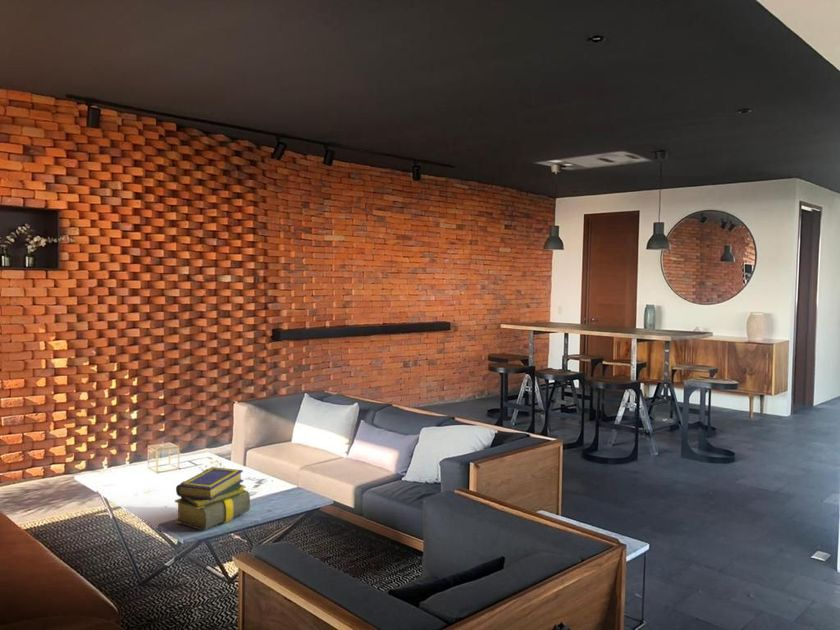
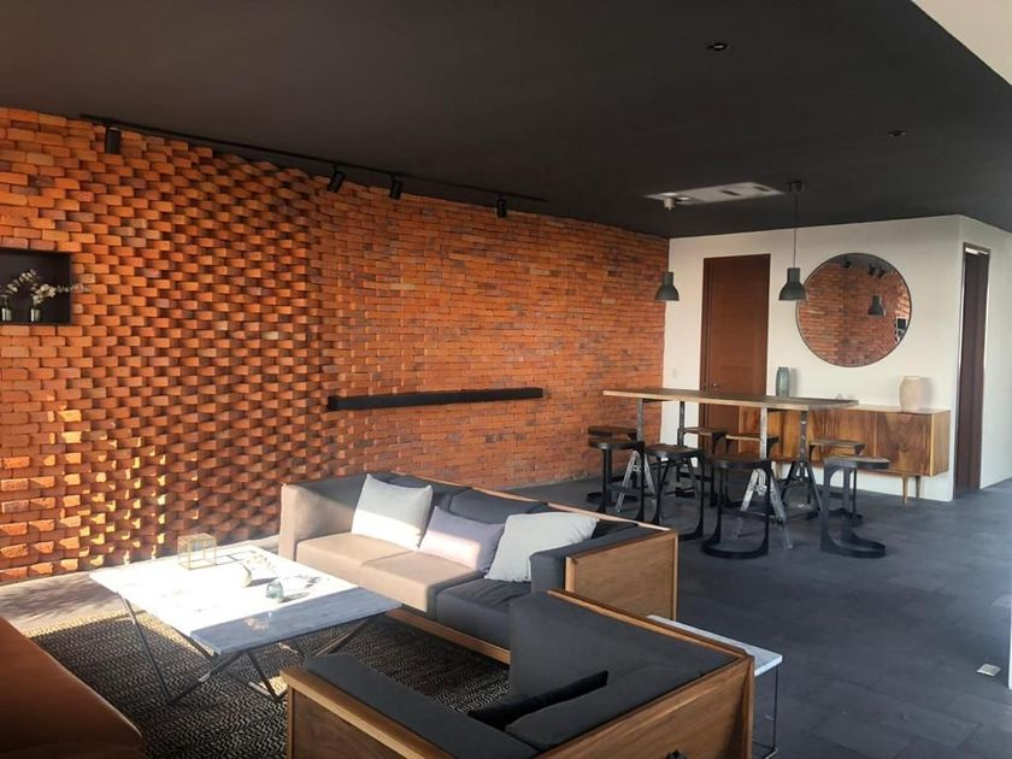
- stack of books [174,466,251,531]
